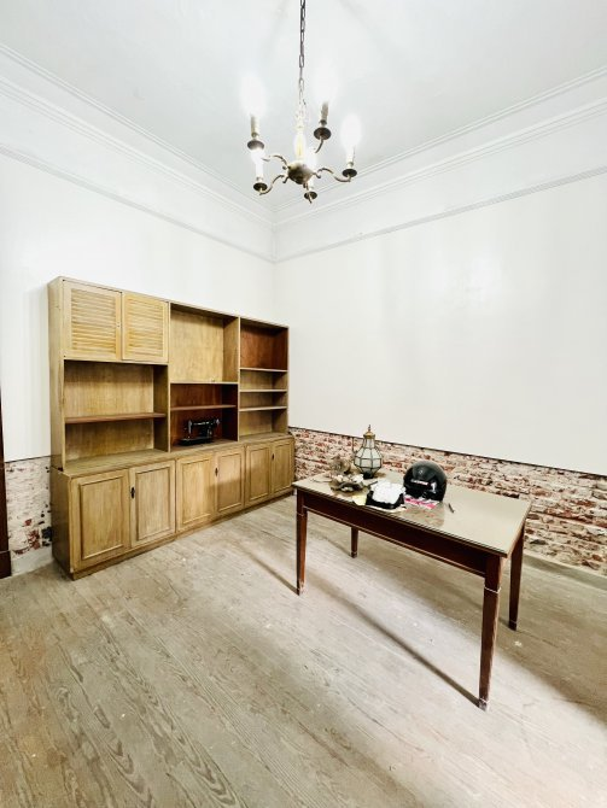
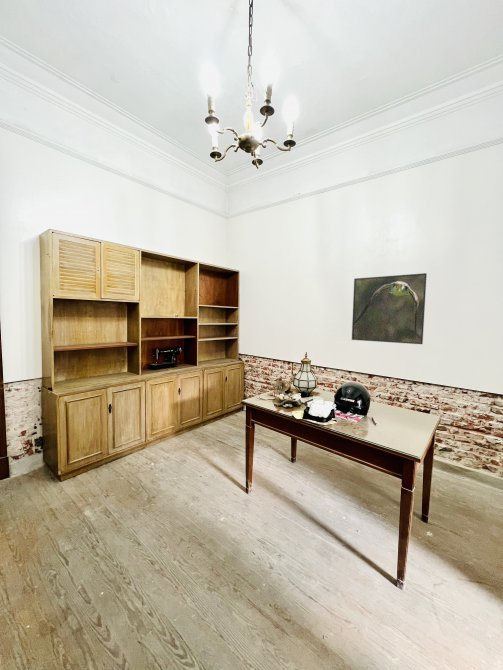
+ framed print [351,272,428,345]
